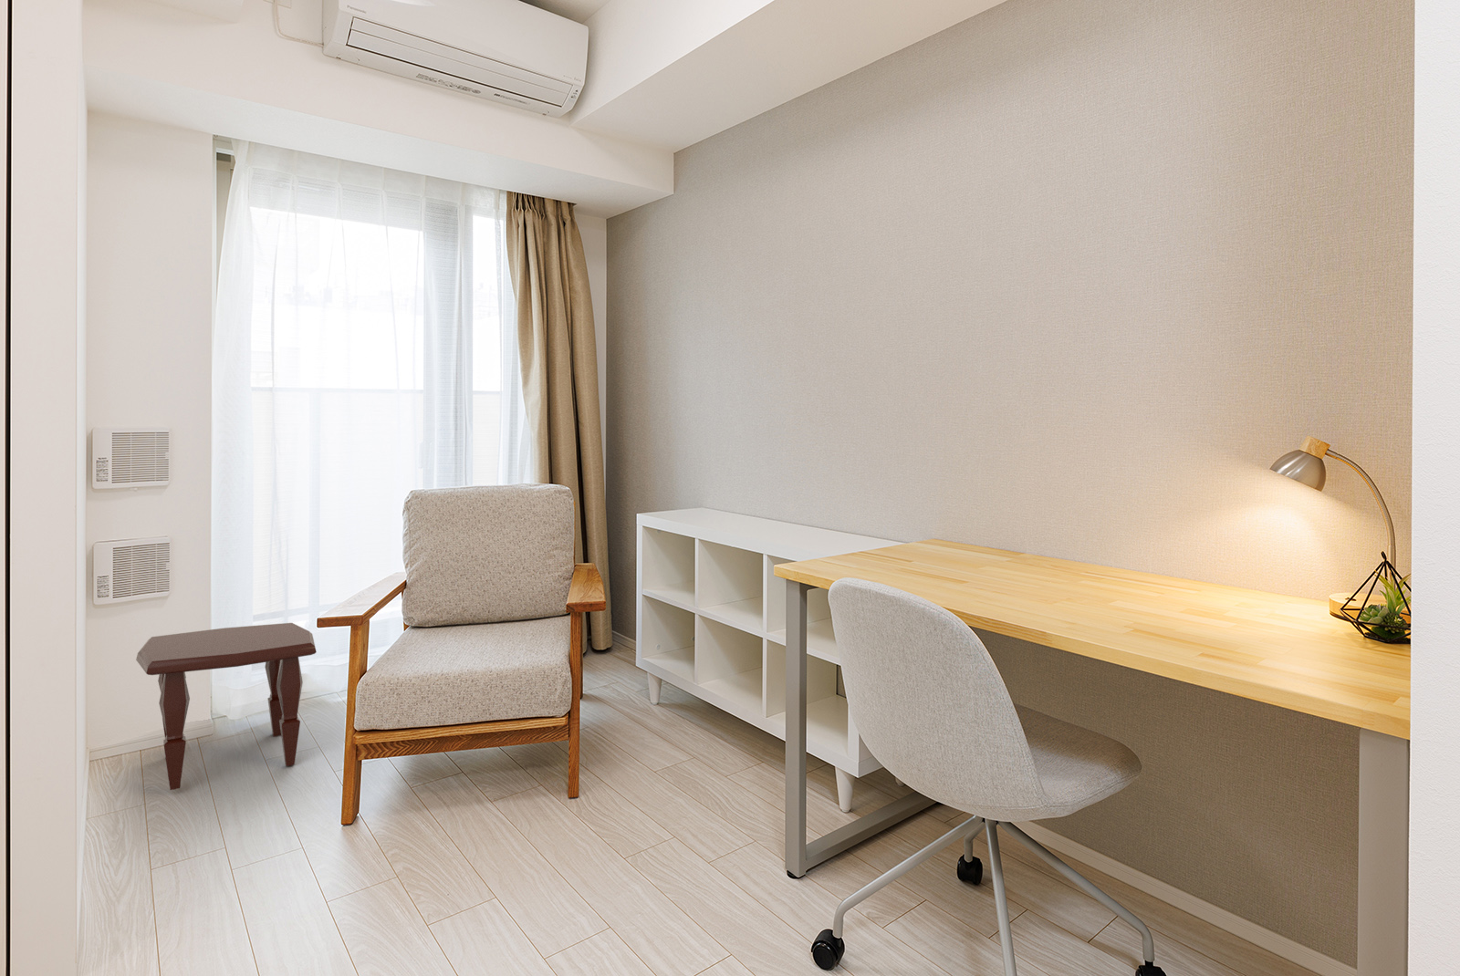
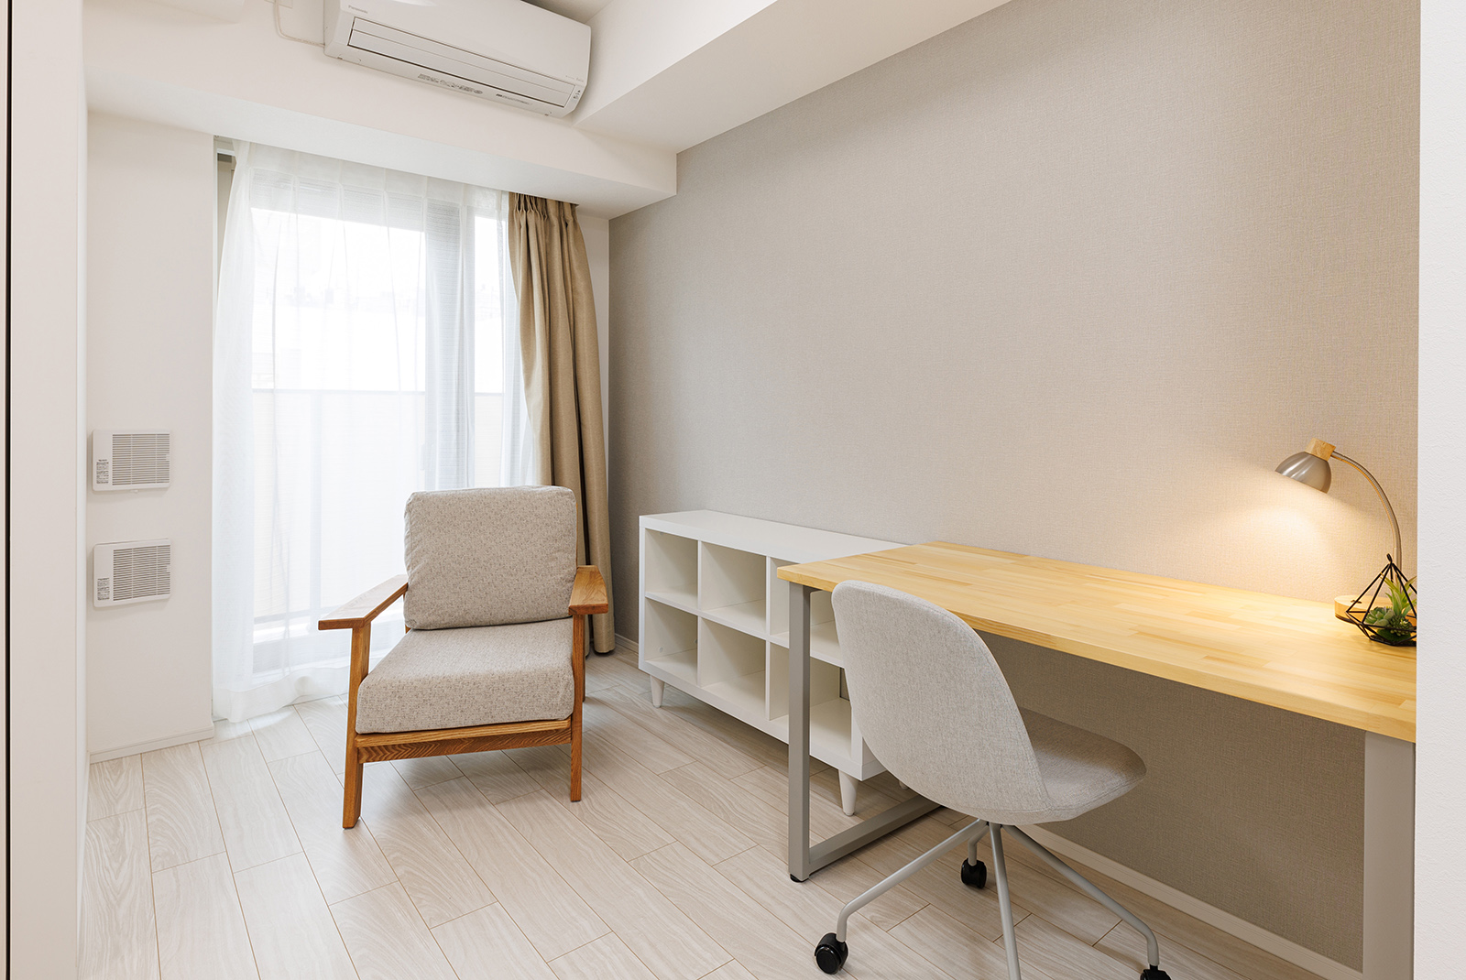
- music stool [135,622,317,791]
